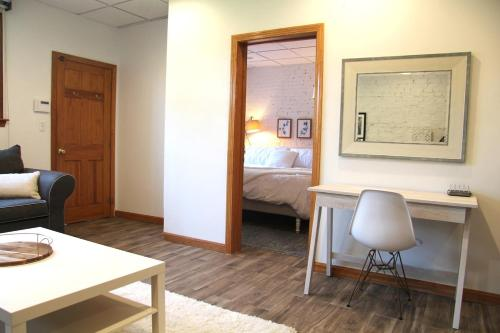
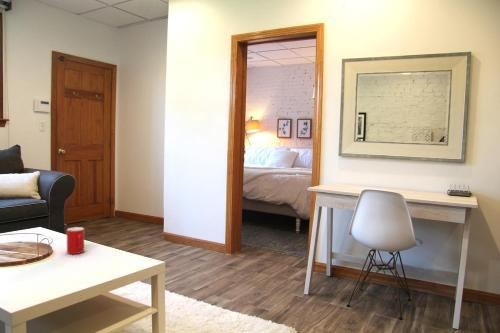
+ cup [66,226,85,255]
